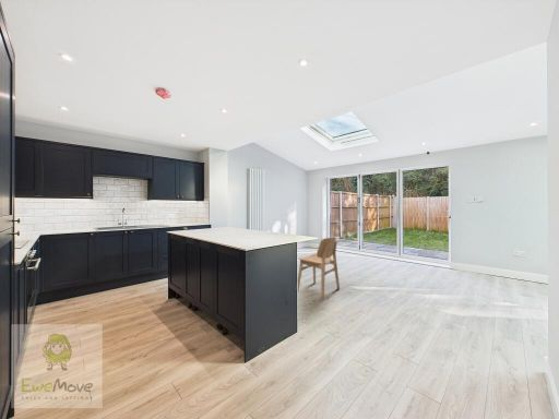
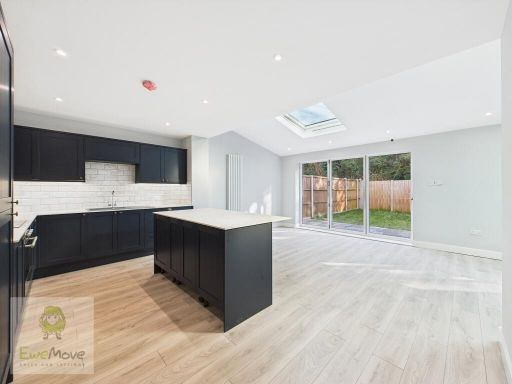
- dining chair [297,236,341,300]
